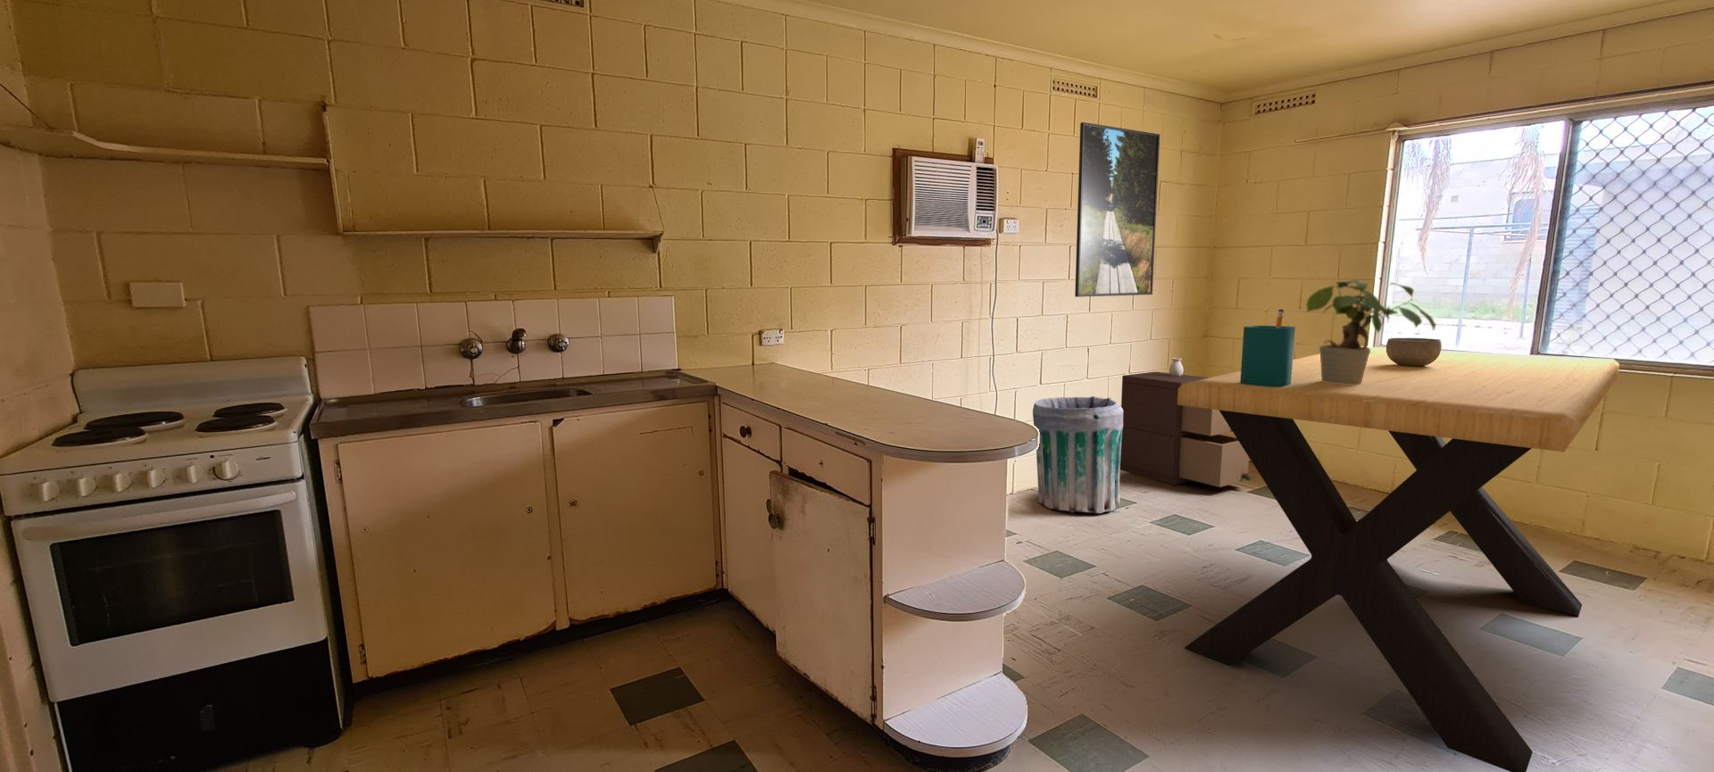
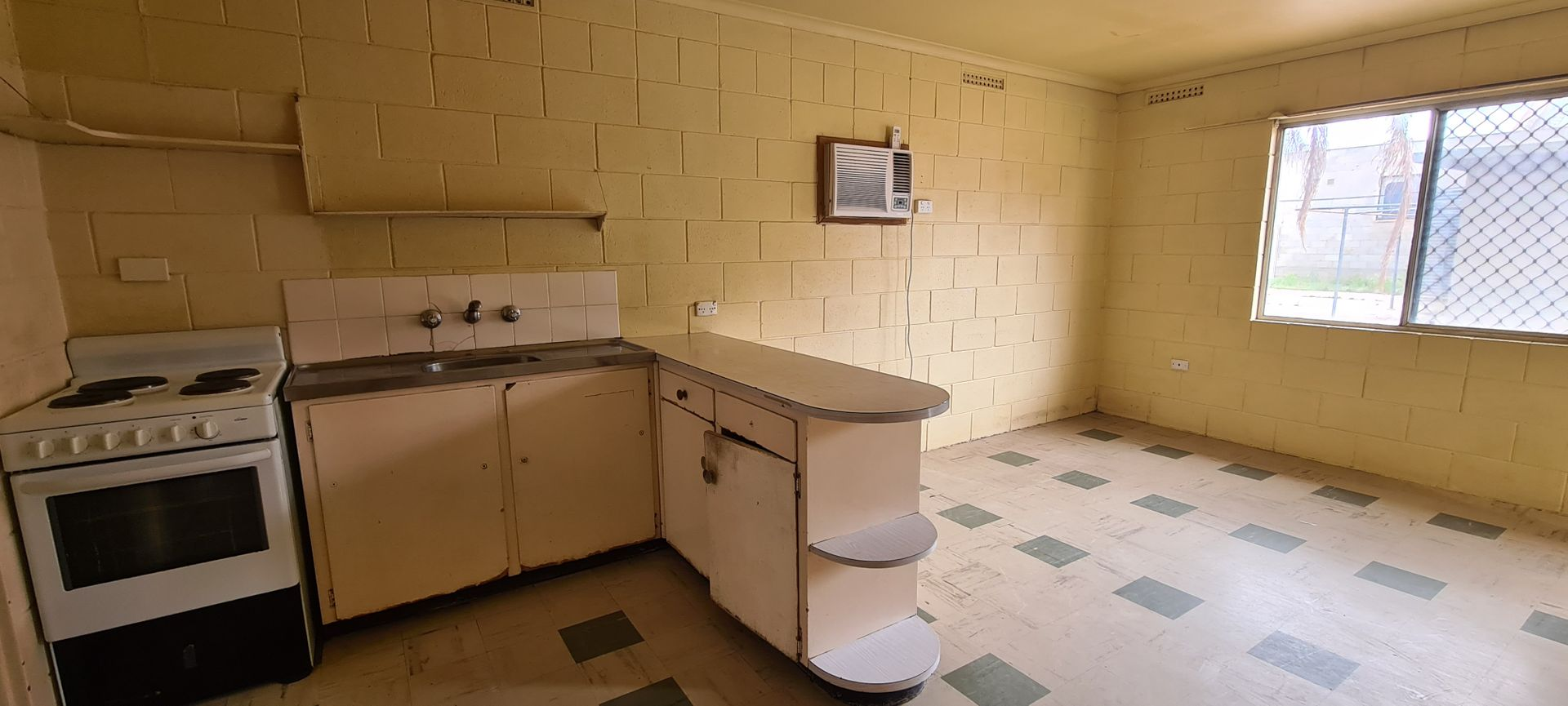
- trash can [1032,396,1123,514]
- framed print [1073,121,1161,299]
- bowl [1385,338,1443,366]
- potted plant [1306,279,1437,385]
- storage cabinet [1119,356,1253,488]
- dining table [1177,308,1620,772]
